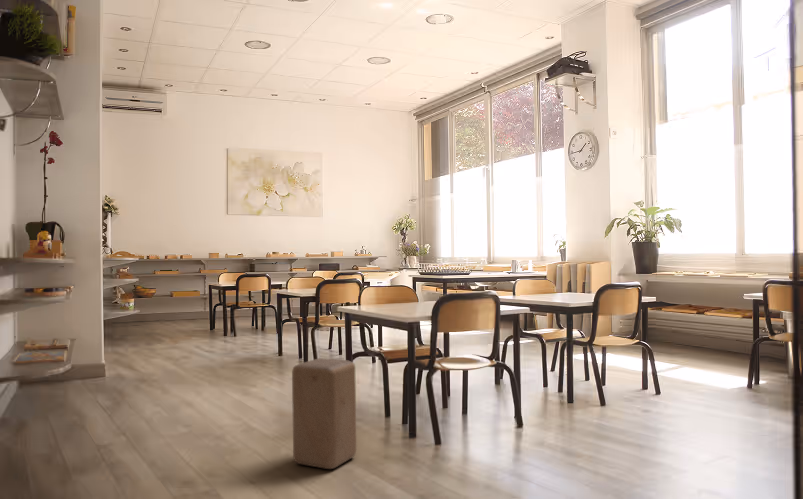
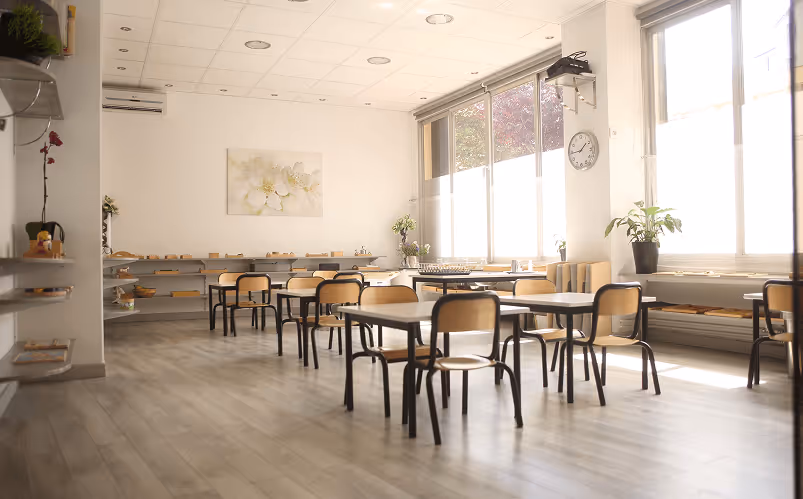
- stool [291,357,357,470]
